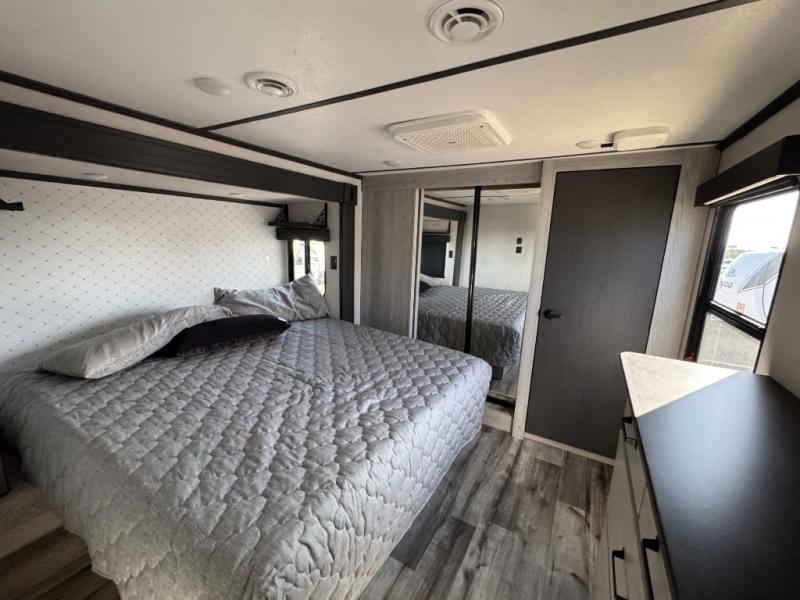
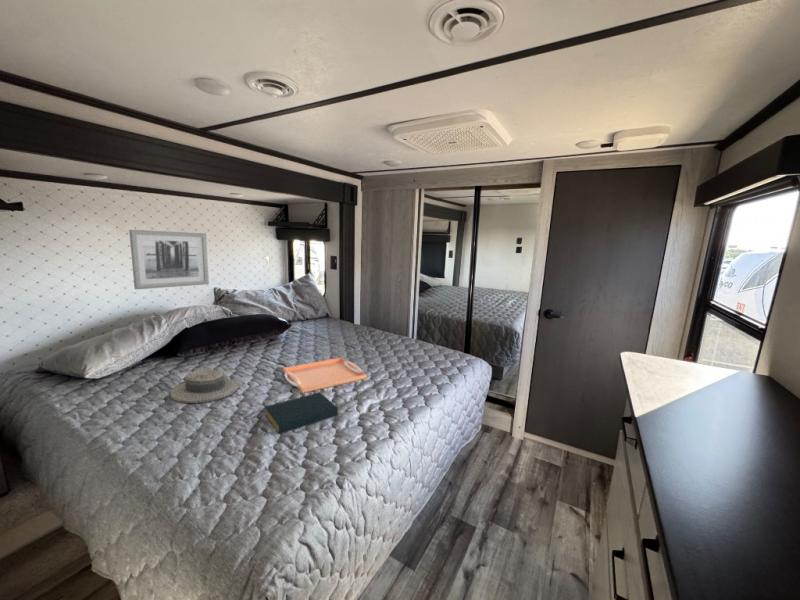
+ boater hat [152,368,240,404]
+ wall art [128,229,210,290]
+ hardback book [264,391,339,435]
+ serving tray [282,357,368,394]
